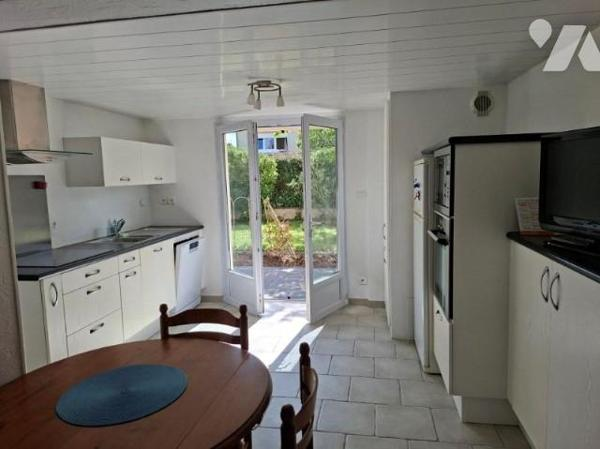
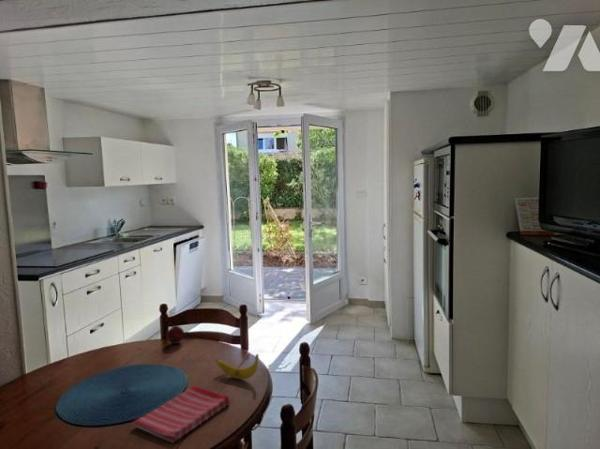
+ dish towel [132,385,230,444]
+ apple [165,324,185,345]
+ banana [215,353,260,380]
